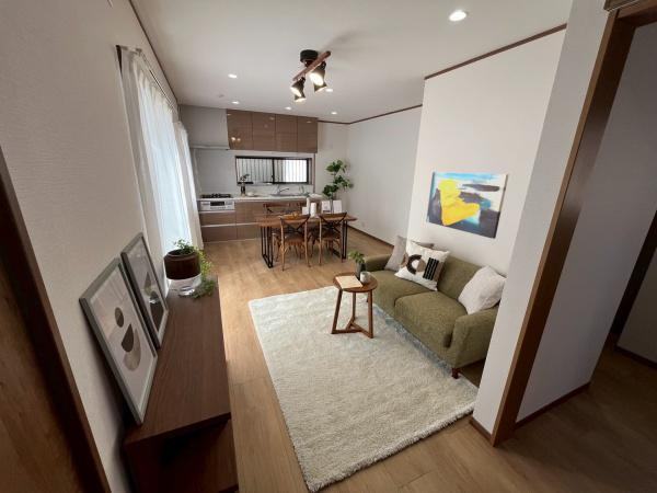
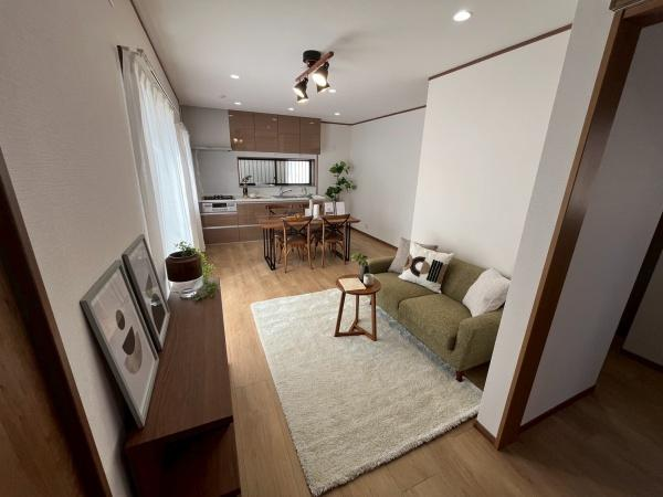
- wall art [425,171,510,240]
